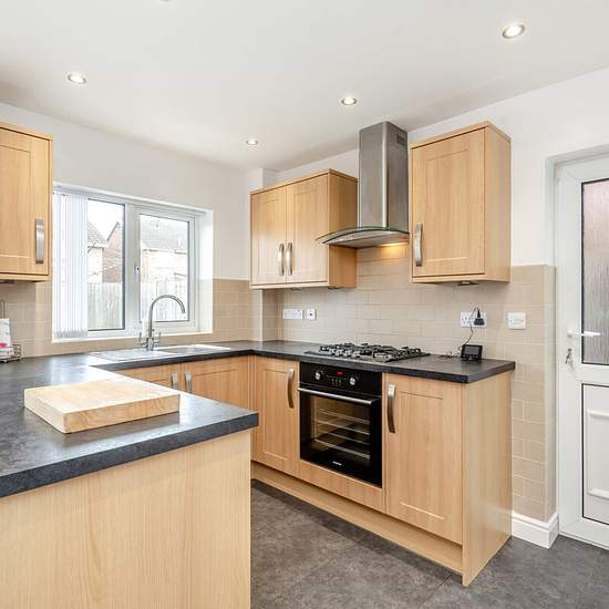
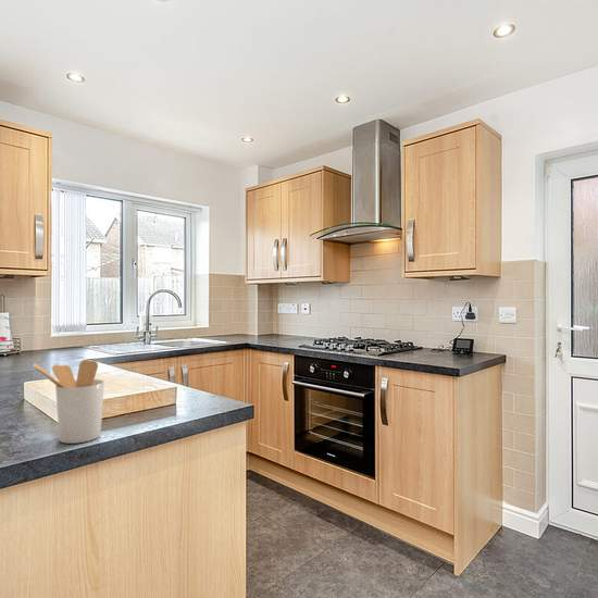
+ utensil holder [32,359,105,445]
